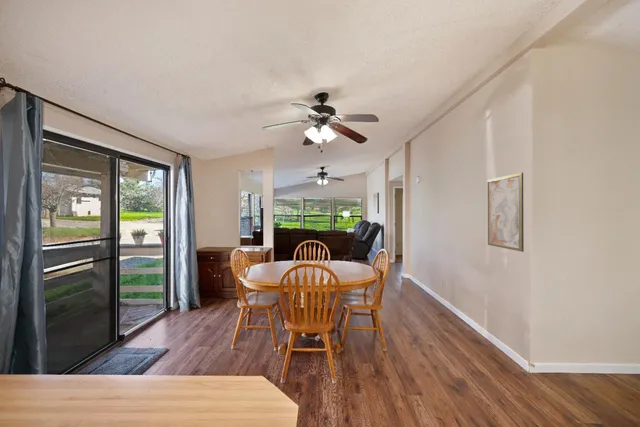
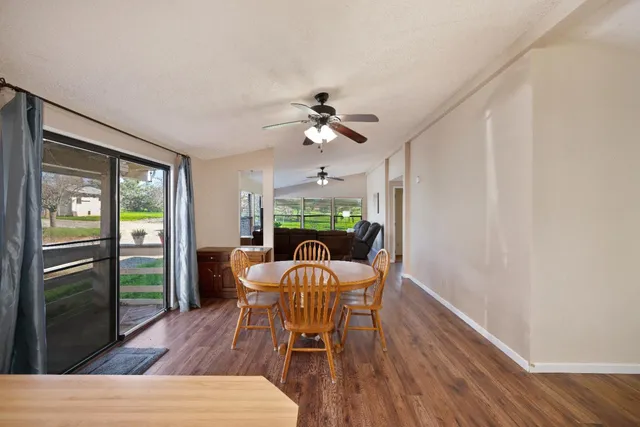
- wall art [487,172,525,253]
